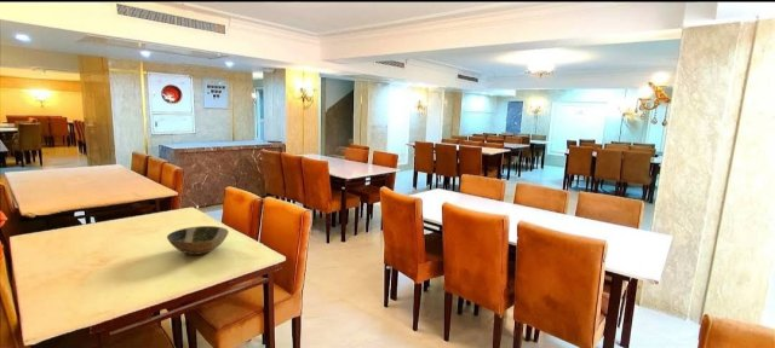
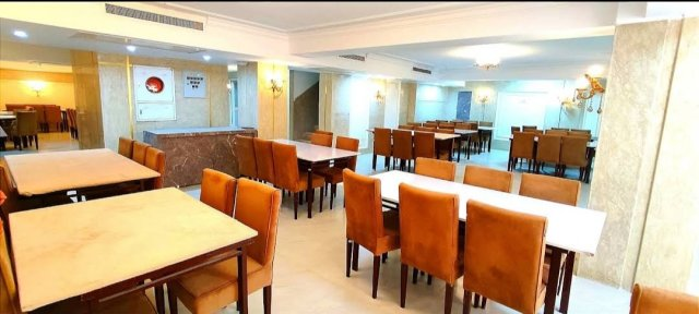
- bowl [166,225,230,256]
